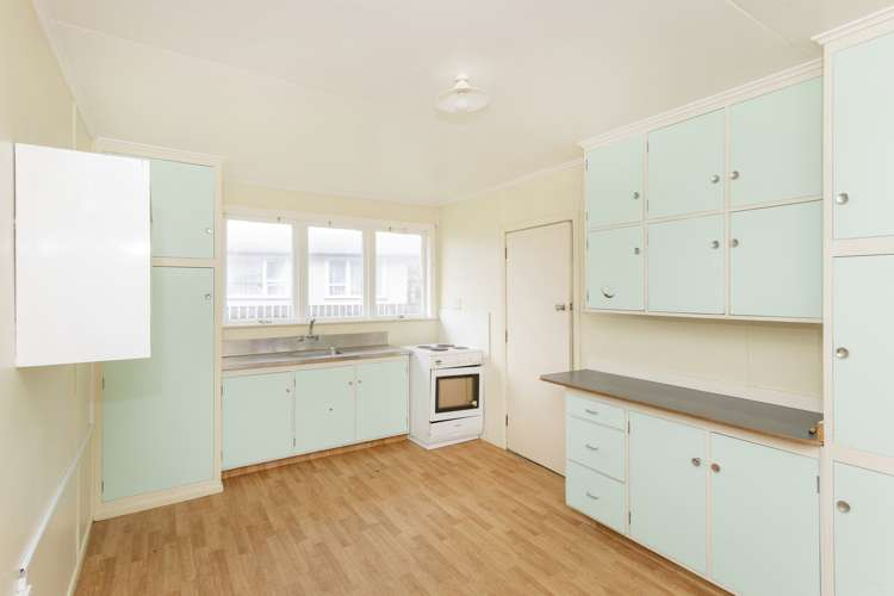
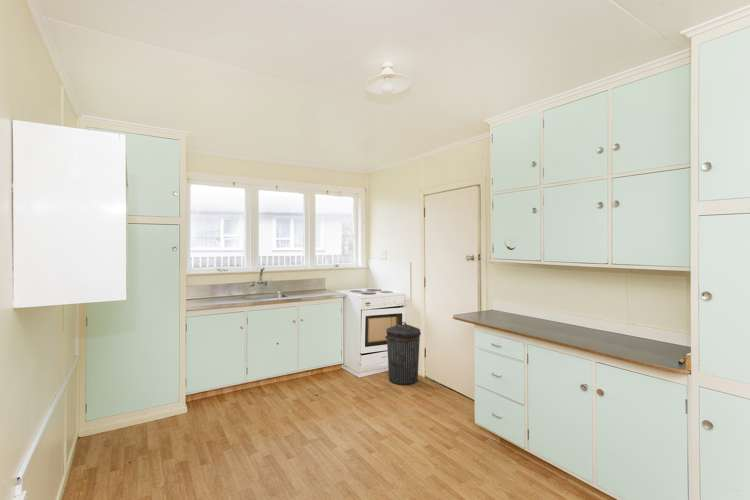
+ trash can [384,321,422,386]
